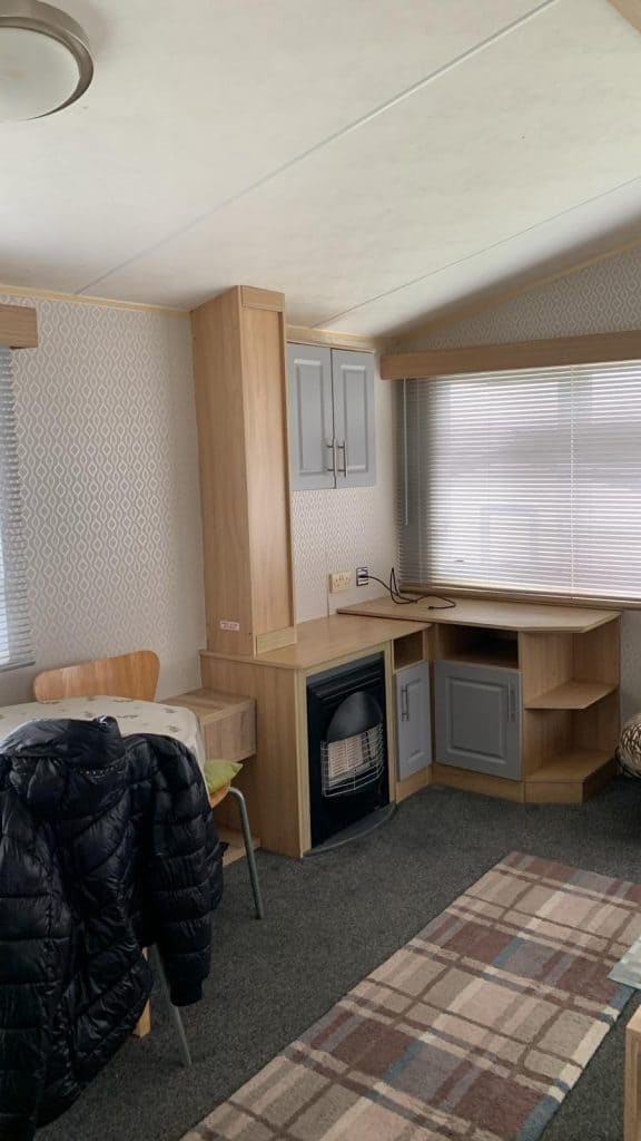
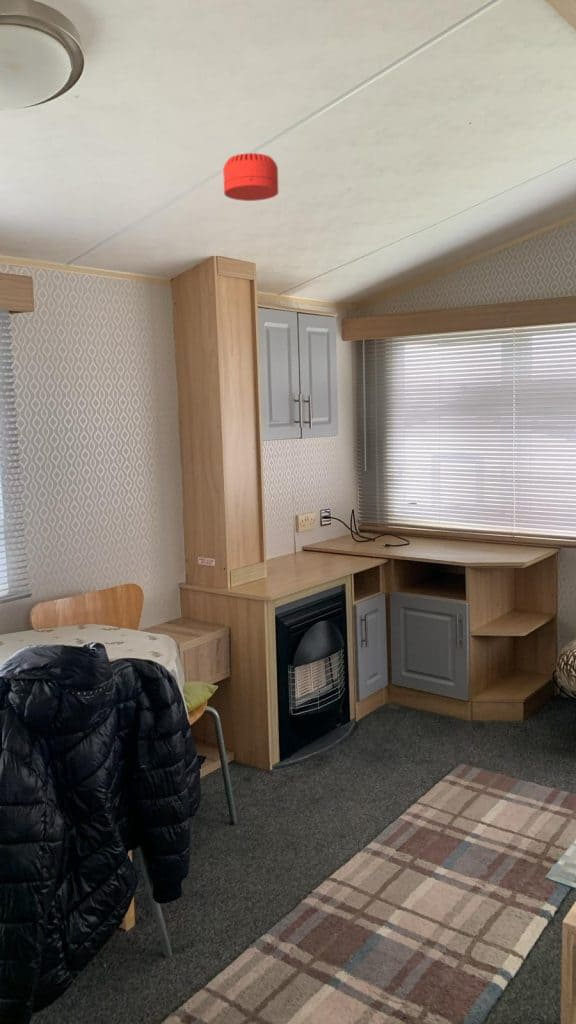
+ smoke detector [222,152,280,202]
